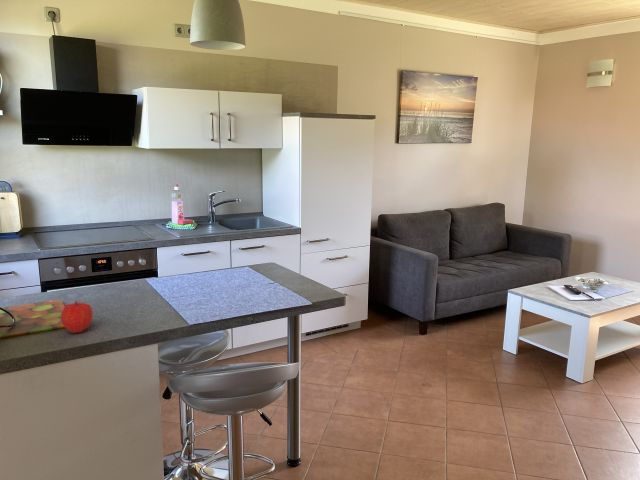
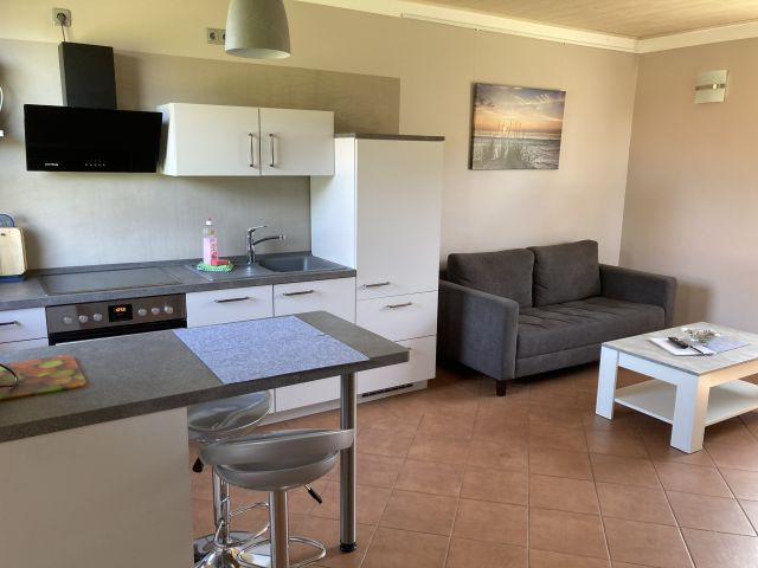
- fruit [60,300,94,334]
